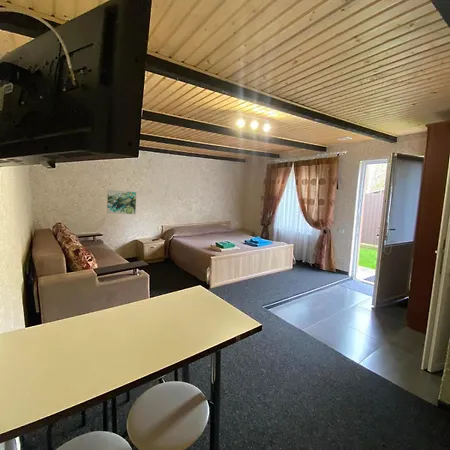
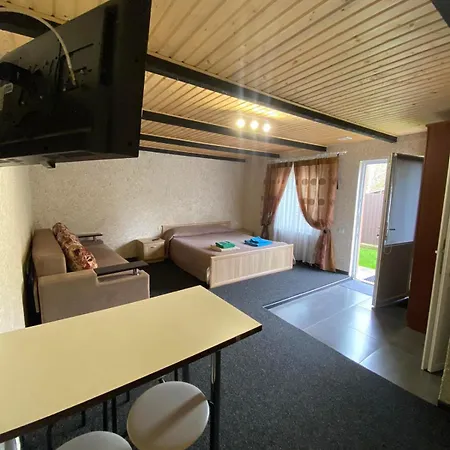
- wall art [106,189,137,215]
